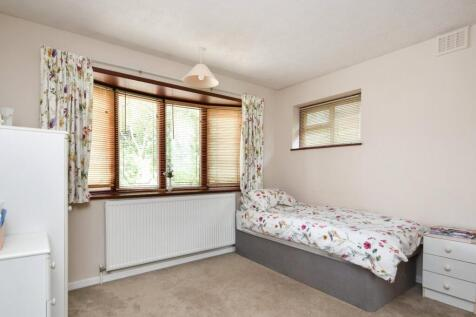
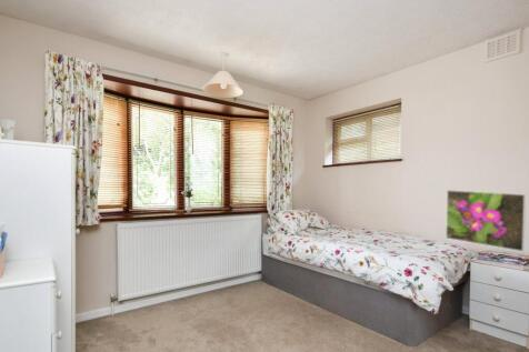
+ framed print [445,189,527,253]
